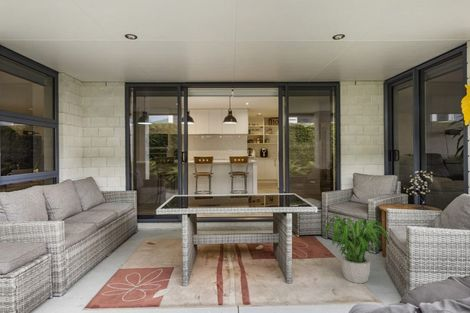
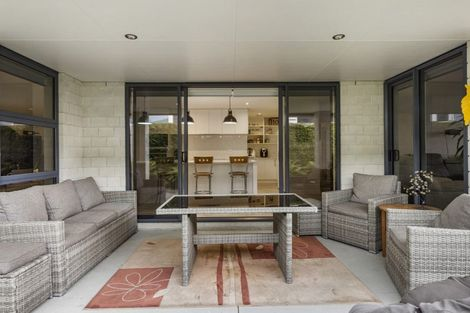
- potted plant [323,212,391,284]
